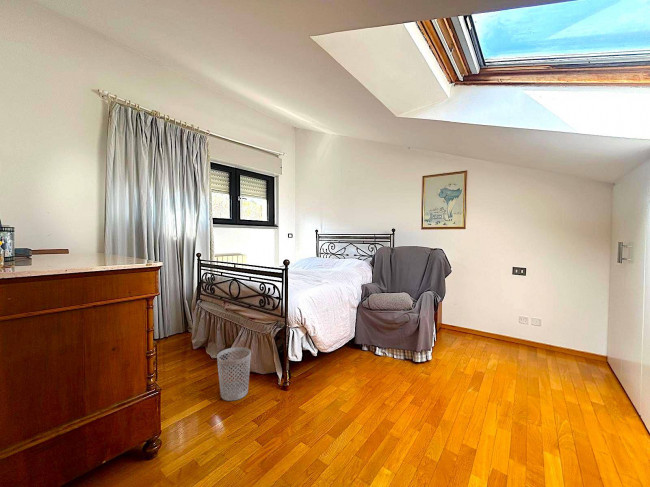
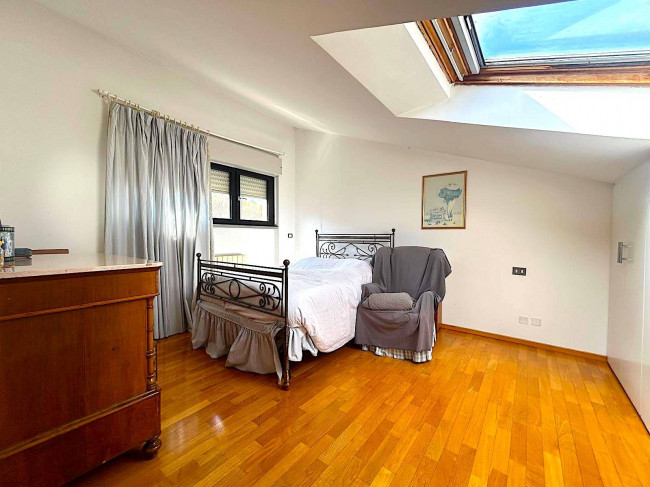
- wastebasket [216,346,252,402]
